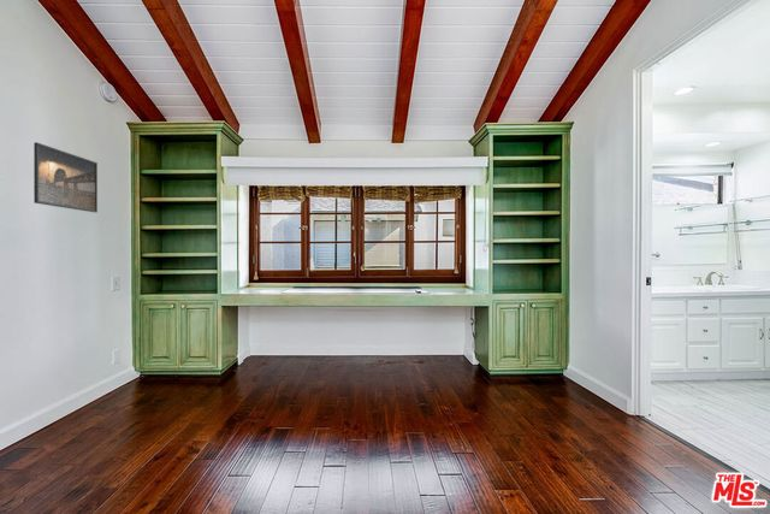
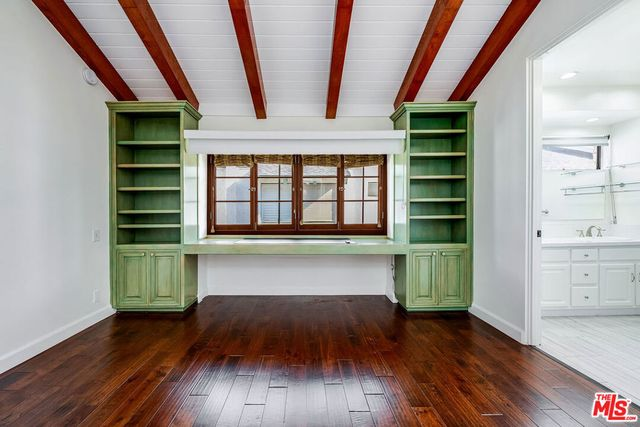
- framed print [32,141,99,213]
